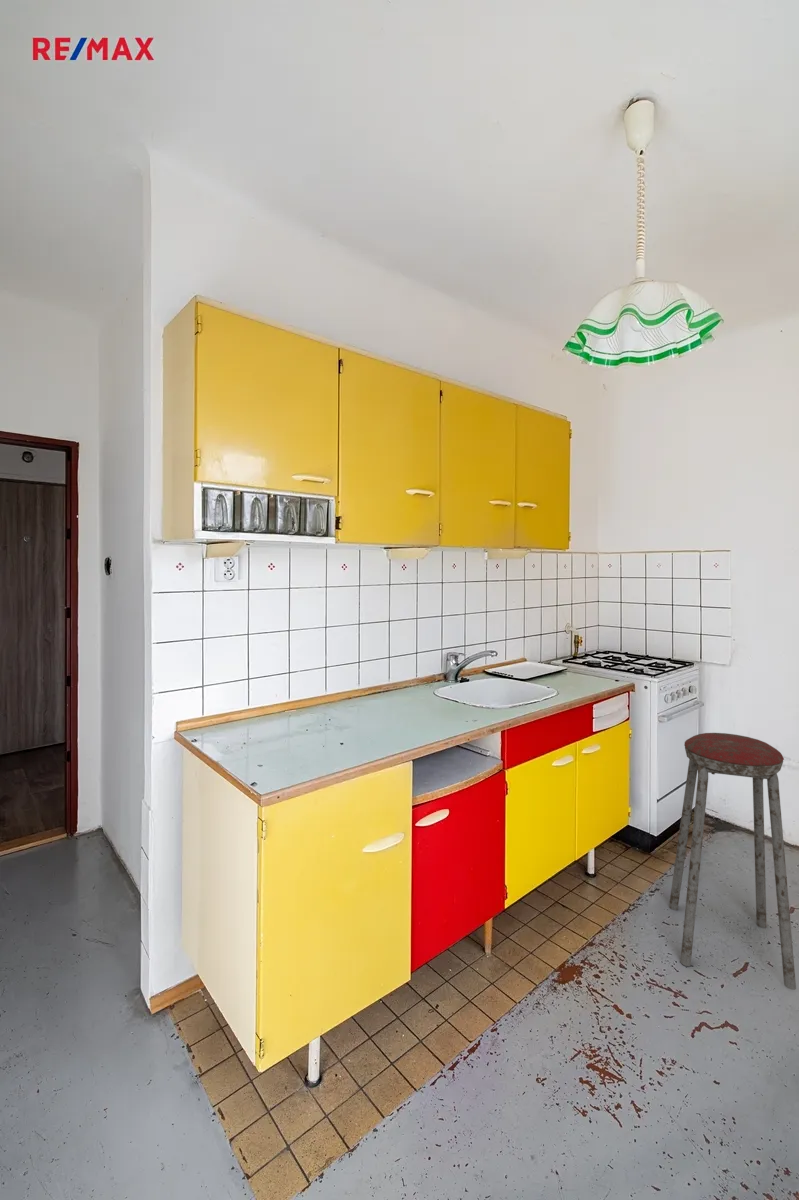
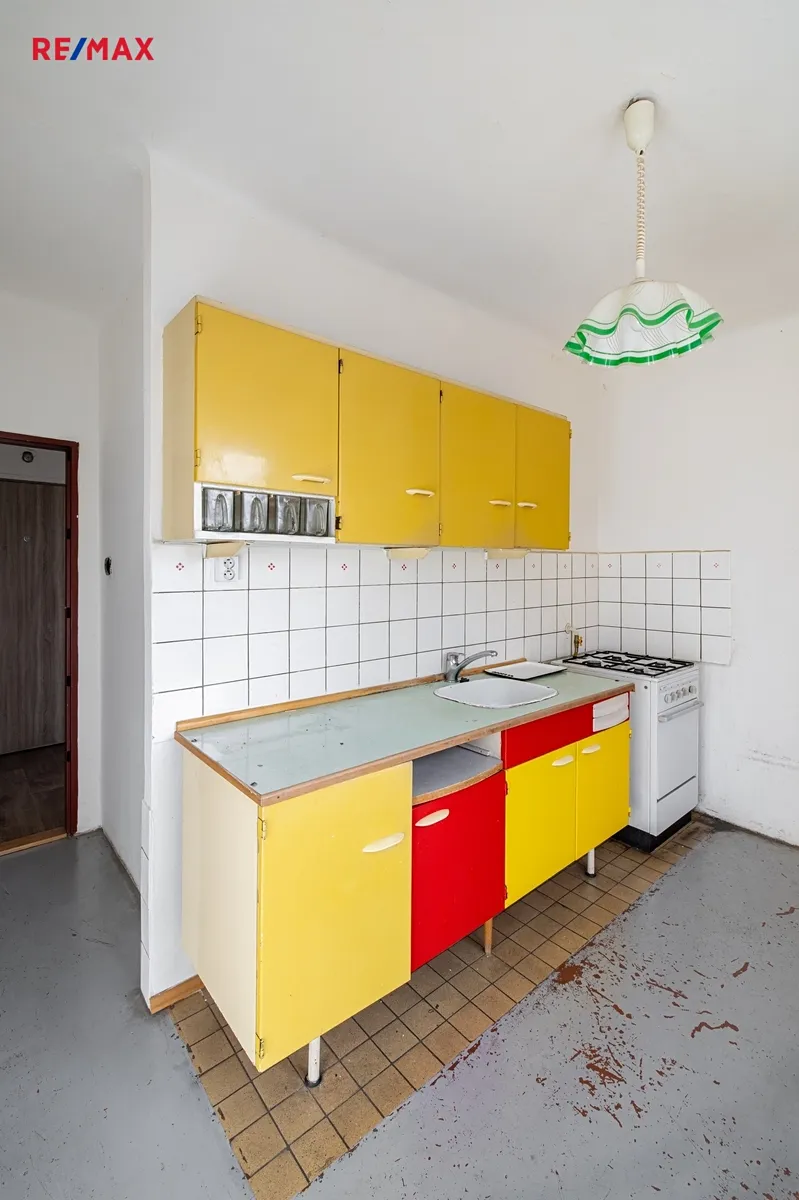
- music stool [668,732,797,991]
